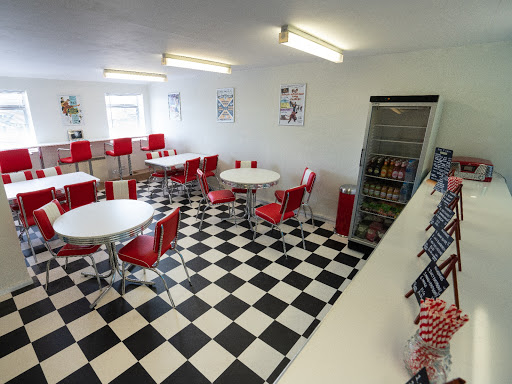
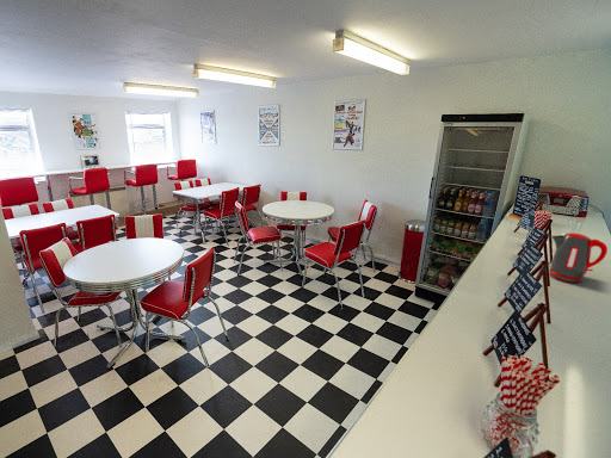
+ kettle [548,231,609,284]
